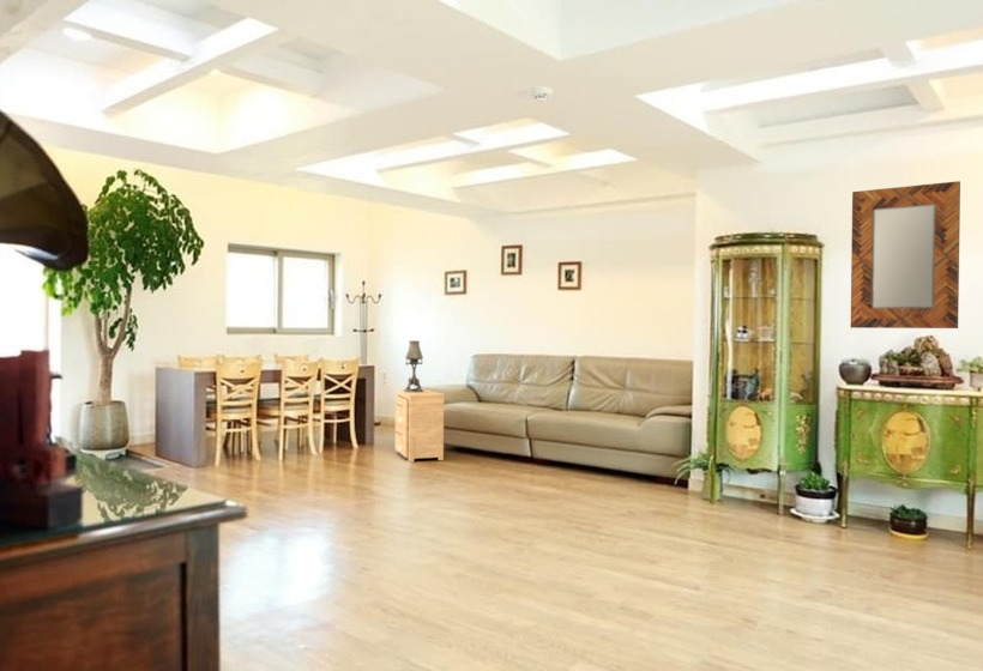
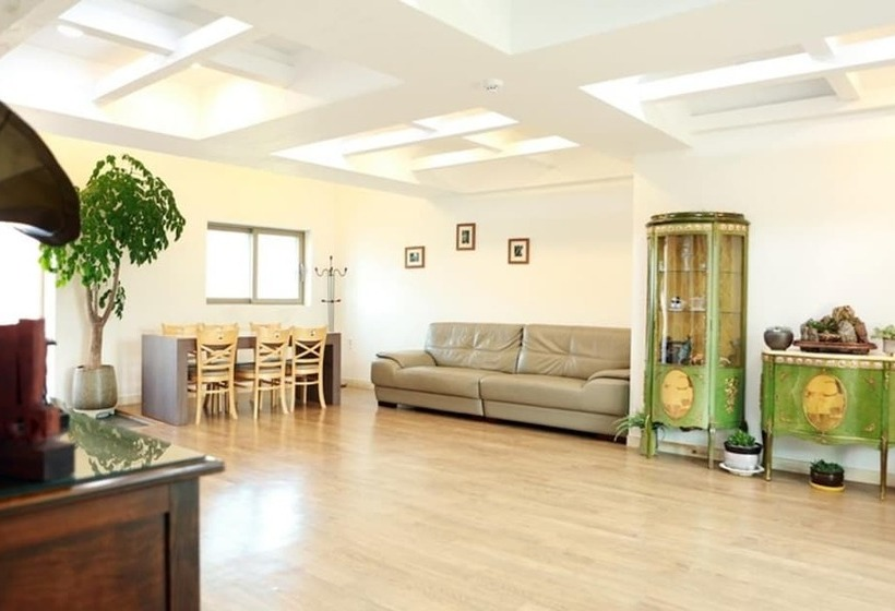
- home mirror [850,180,961,330]
- table lamp [404,340,424,392]
- side table [394,388,446,463]
